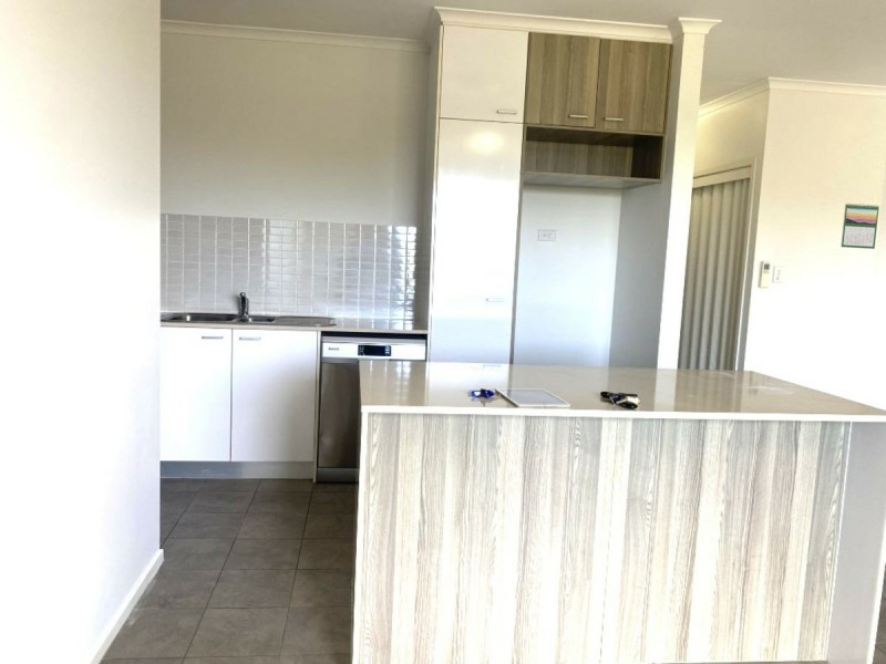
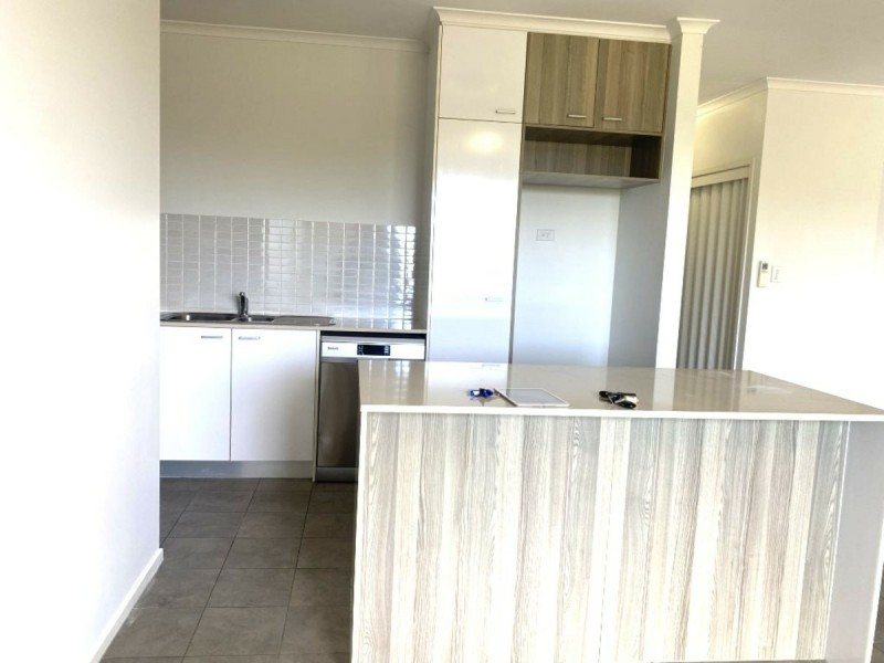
- calendar [839,203,880,250]
